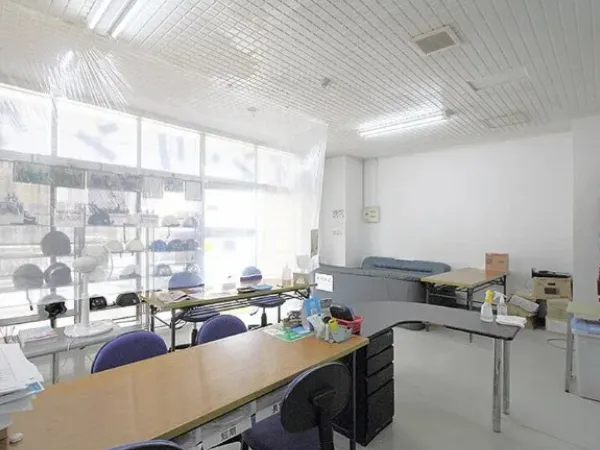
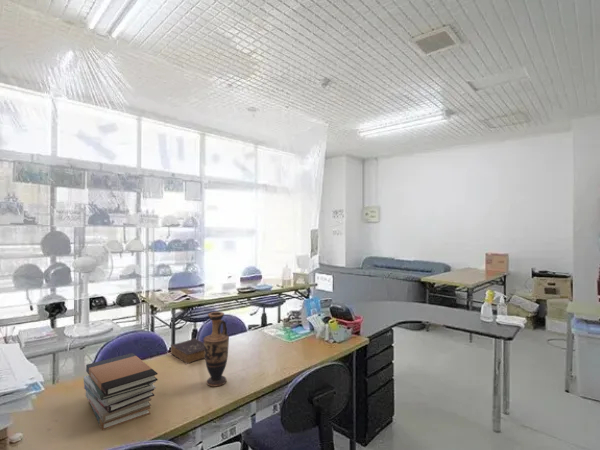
+ book stack [83,352,159,431]
+ vase [202,311,230,388]
+ book [170,338,205,365]
